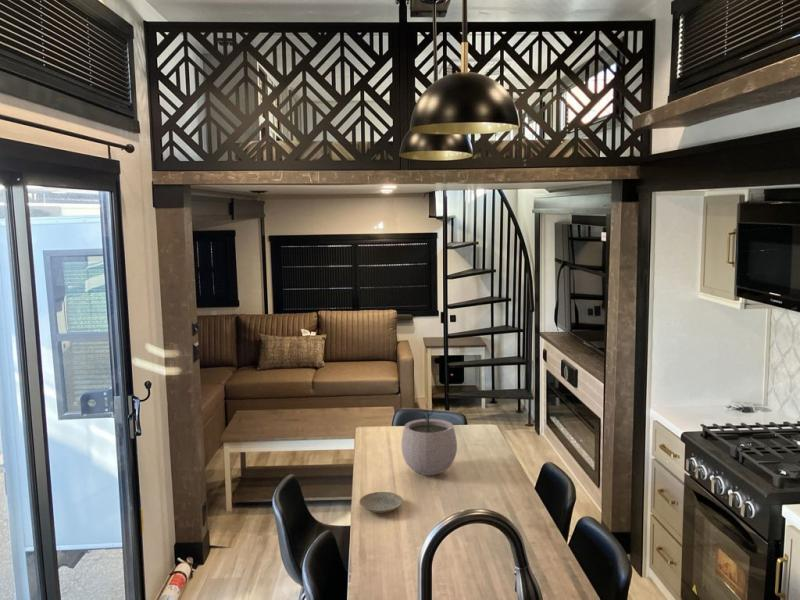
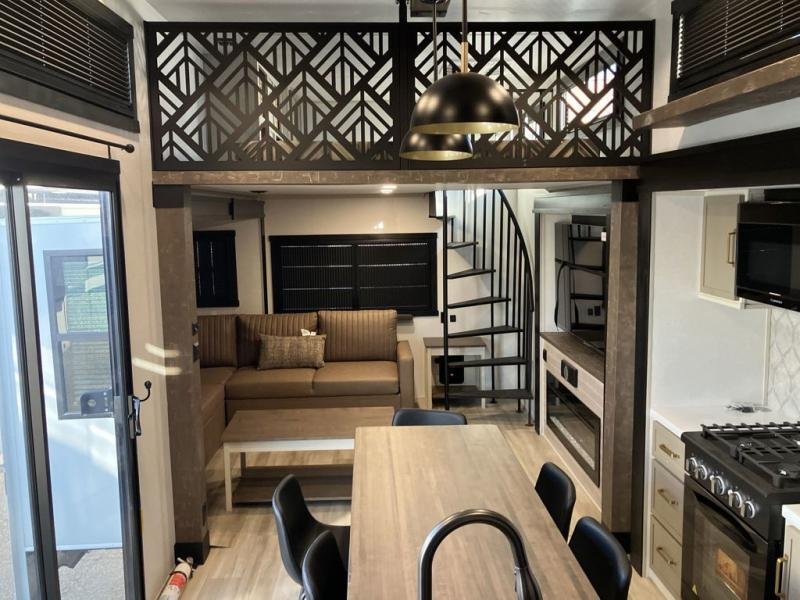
- plant pot [400,404,458,476]
- plate [358,491,404,514]
